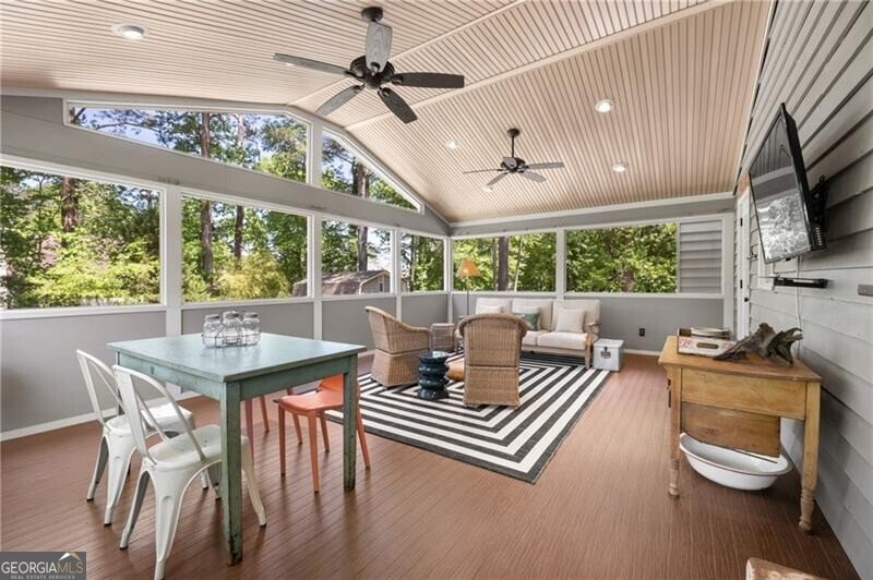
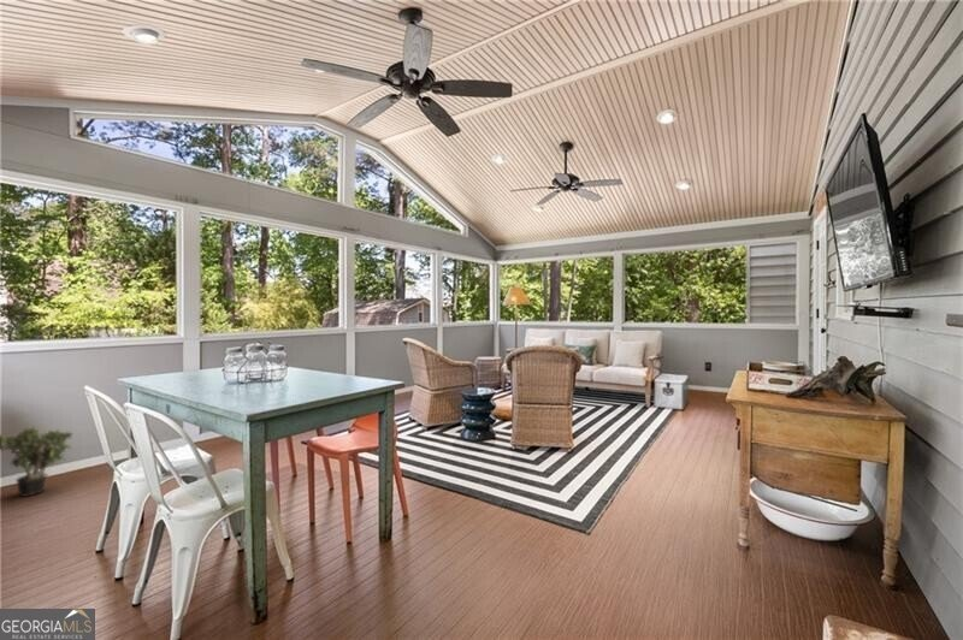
+ potted plant [0,426,73,498]
